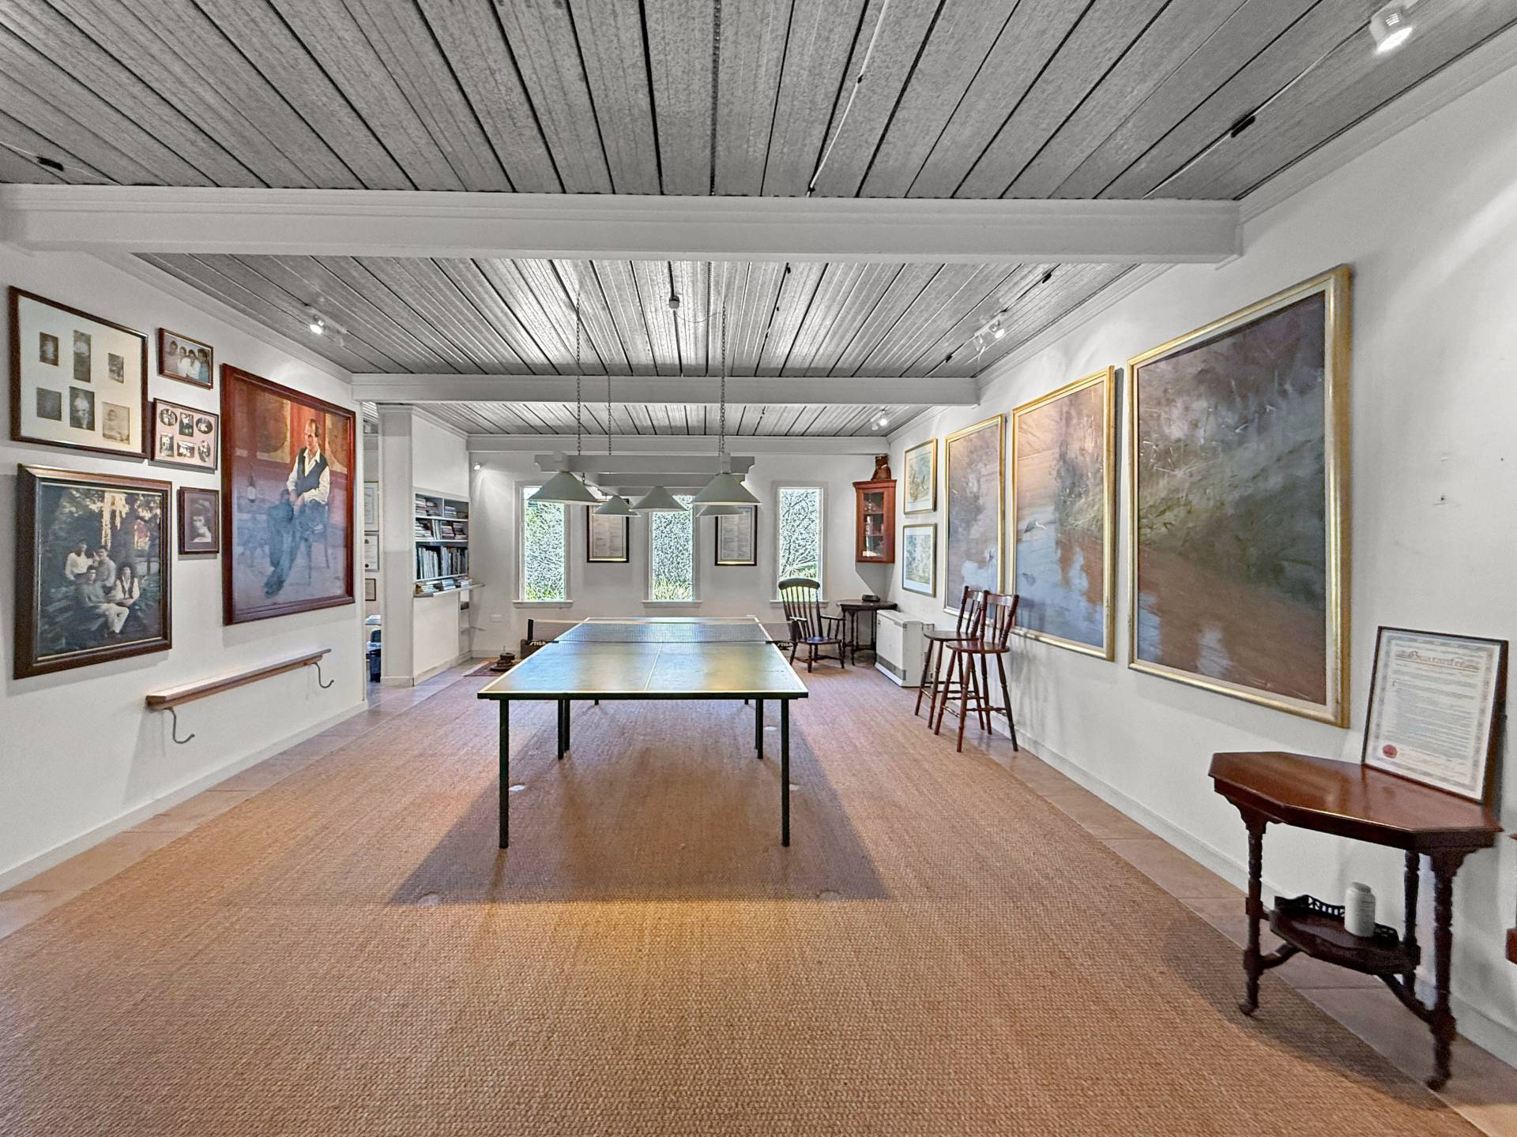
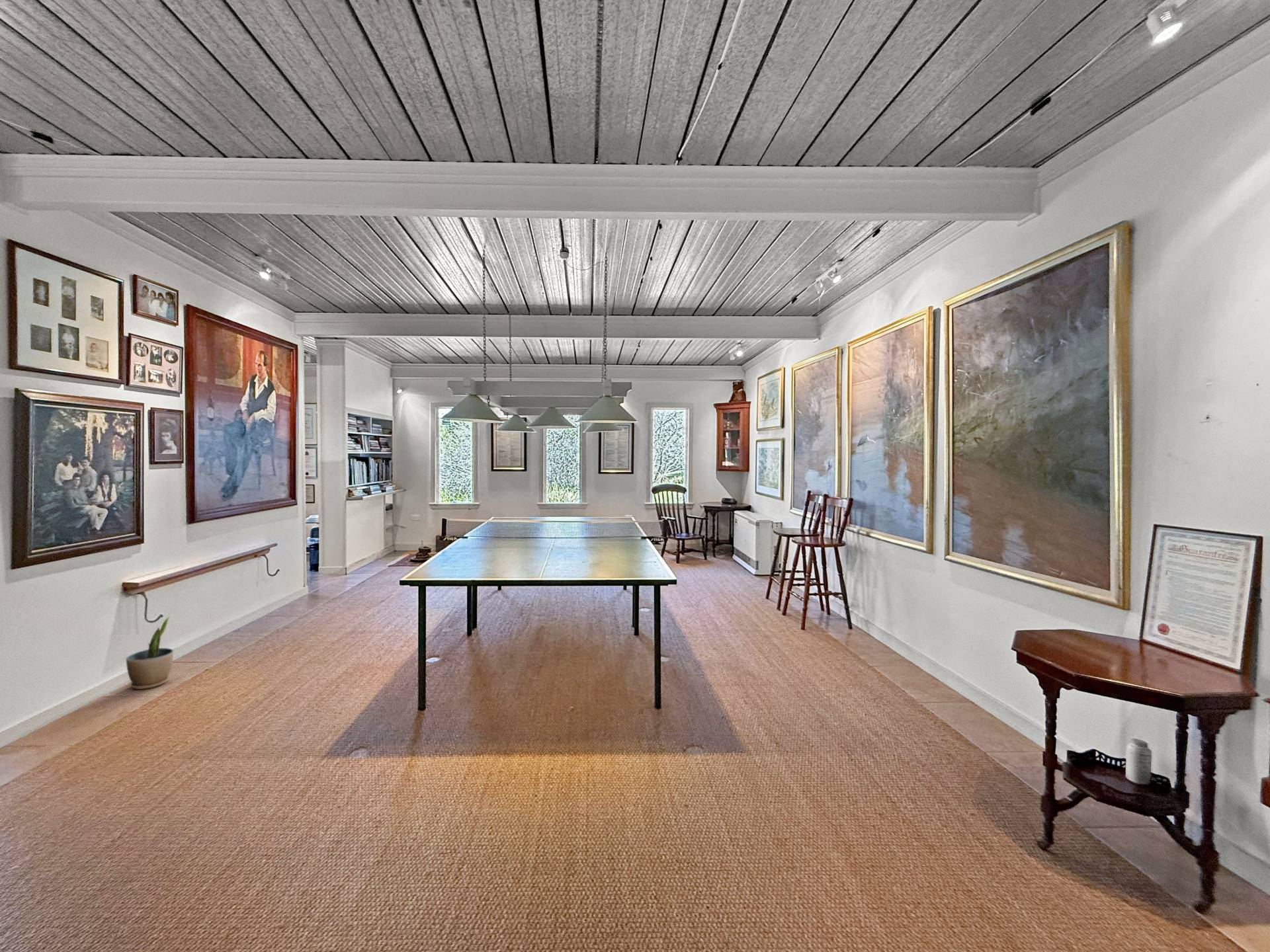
+ potted plant [126,616,174,690]
